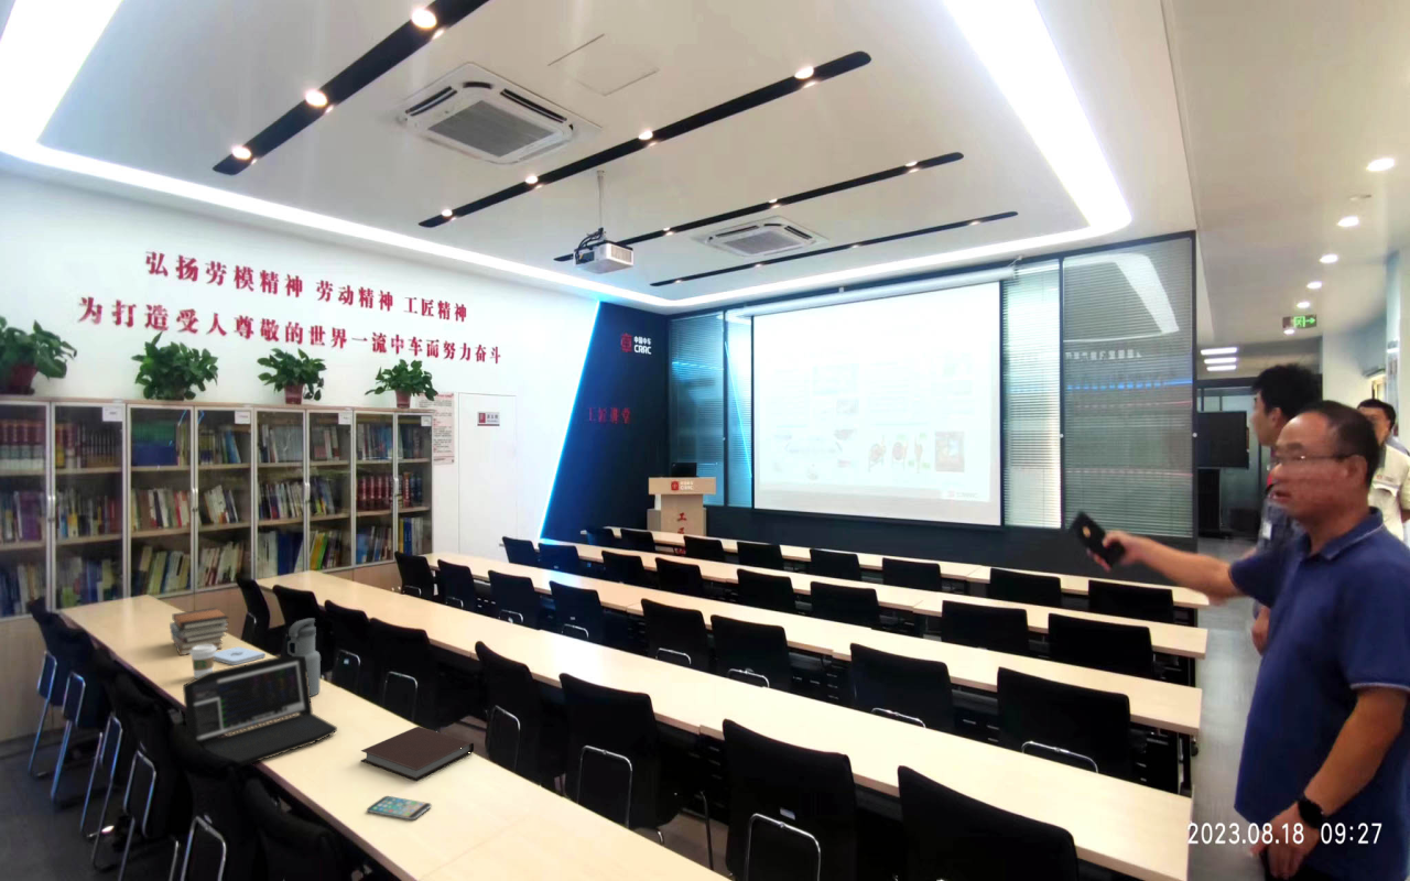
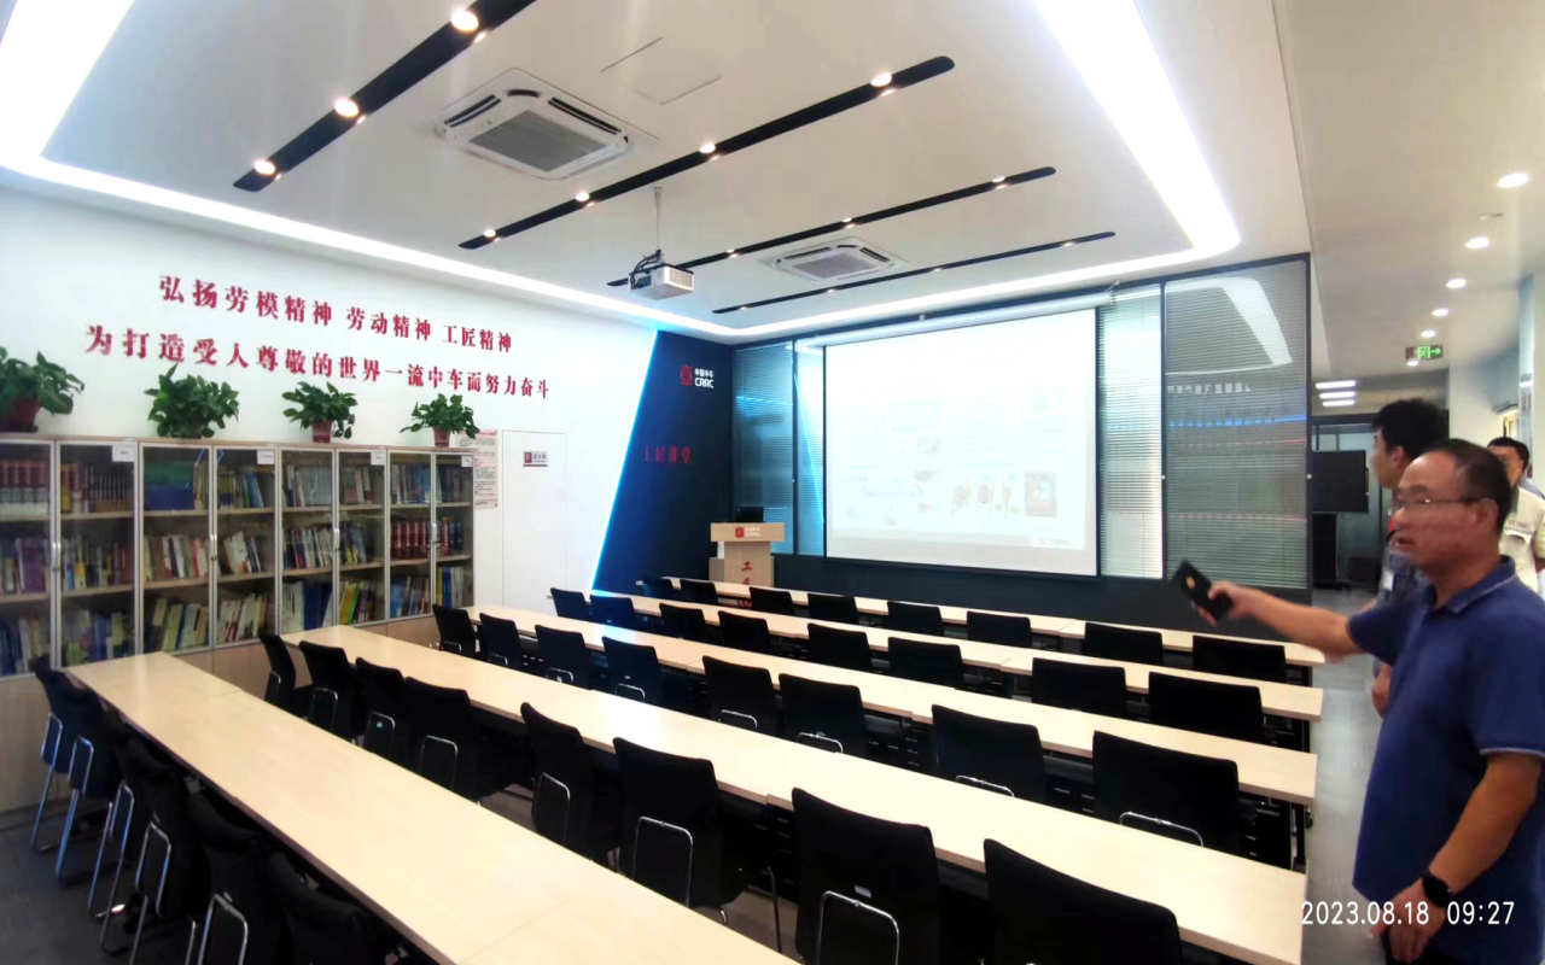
- smartphone [366,795,433,820]
- notepad [214,645,267,666]
- water bottle [286,617,322,698]
- book stack [169,607,229,656]
- coffee cup [188,644,218,679]
- notebook [360,726,475,782]
- laptop [182,654,338,774]
